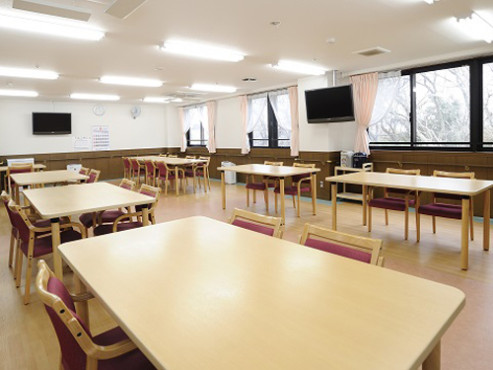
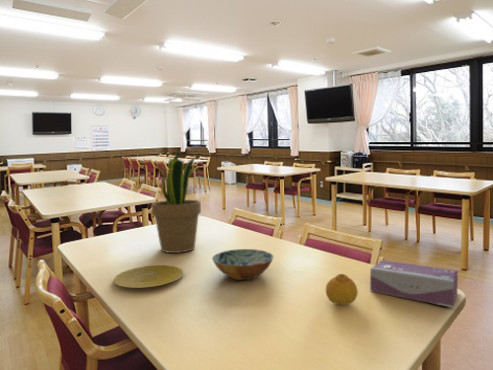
+ bowl [211,248,275,281]
+ fruit [325,273,359,306]
+ tissue box [369,259,459,308]
+ potted plant [151,151,202,254]
+ plate [112,264,185,289]
